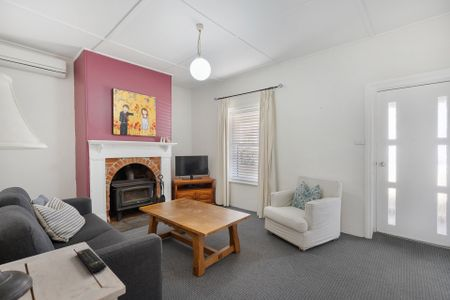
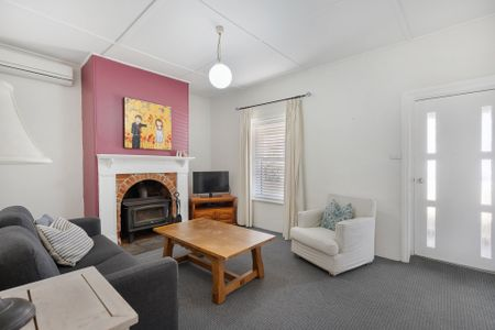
- remote control [76,248,107,274]
